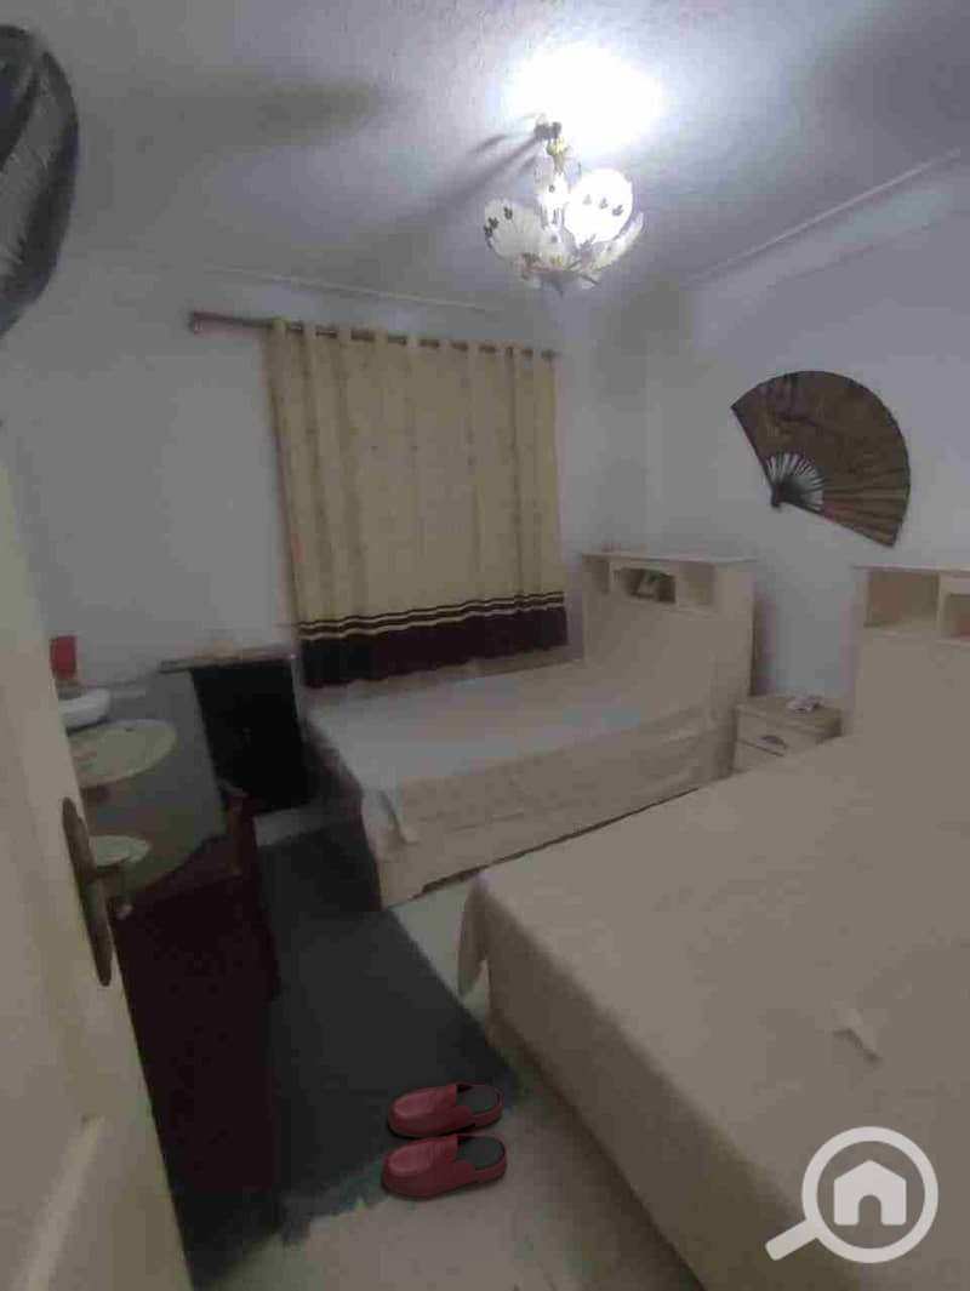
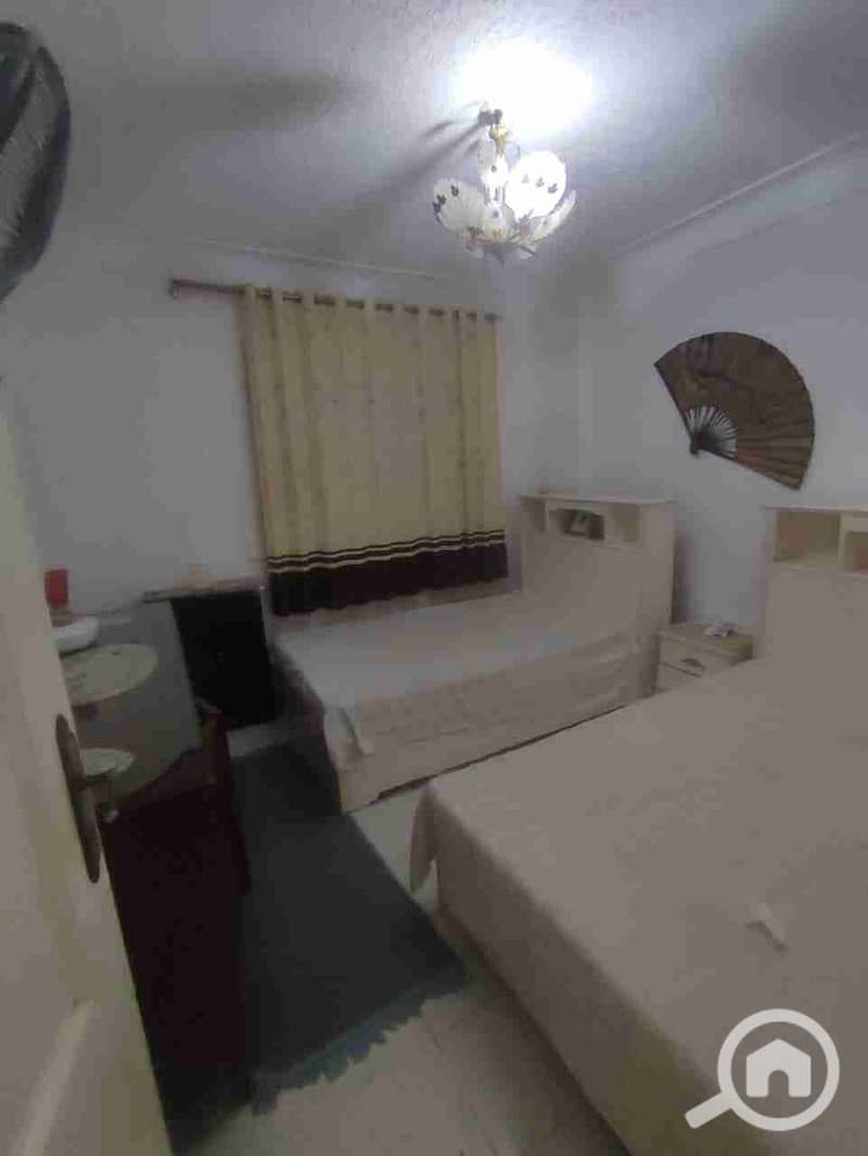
- slippers [381,1083,508,1198]
